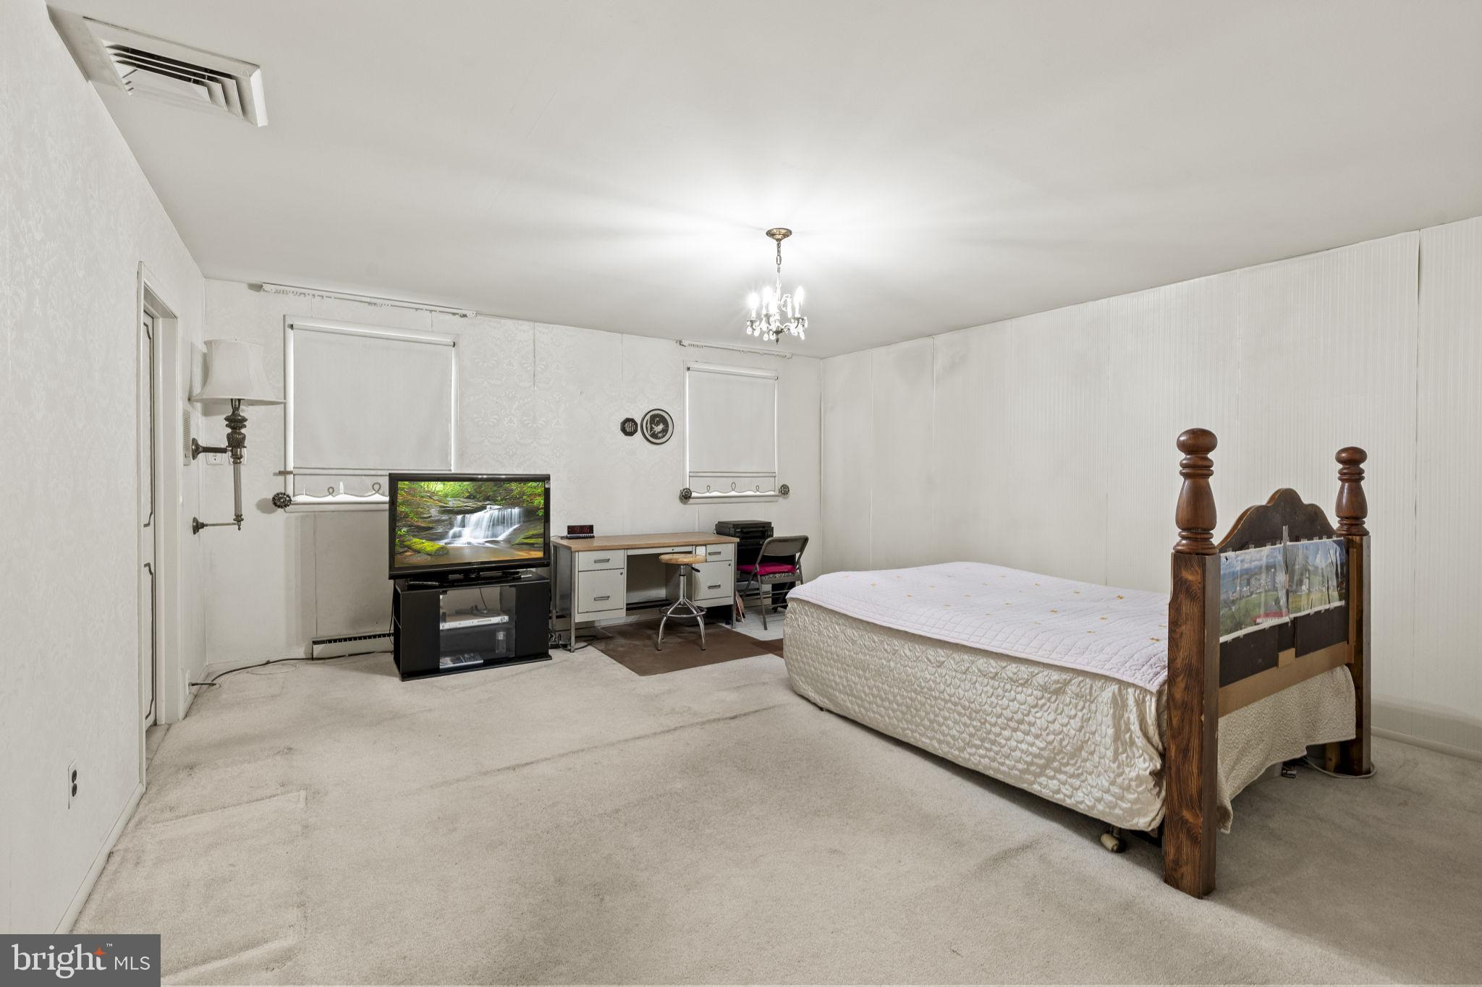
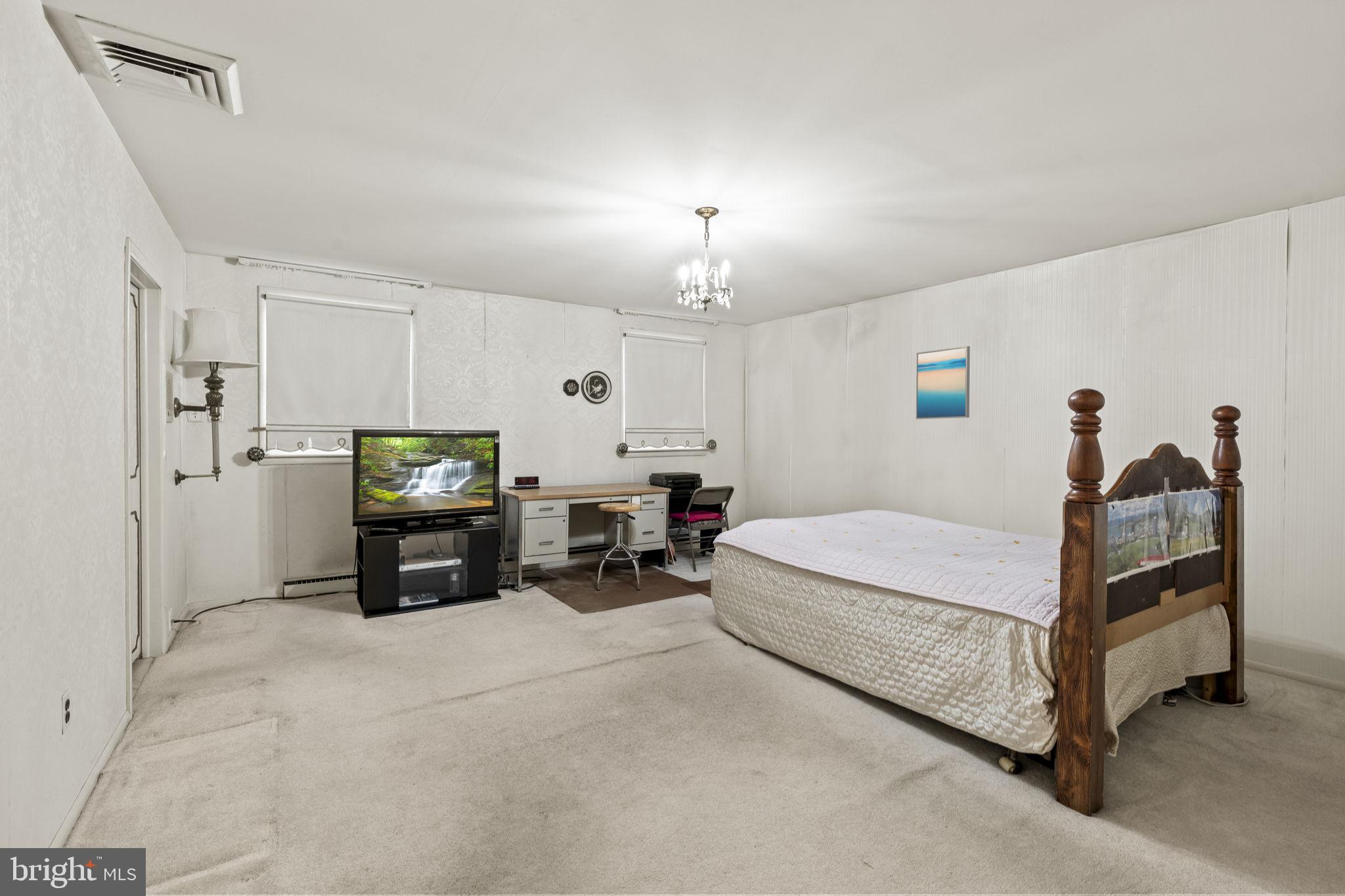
+ wall art [915,345,971,420]
